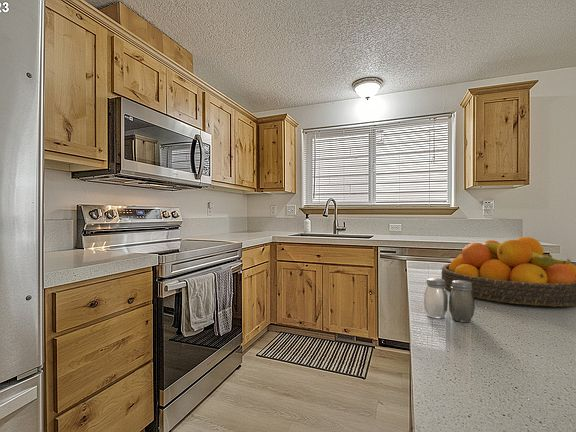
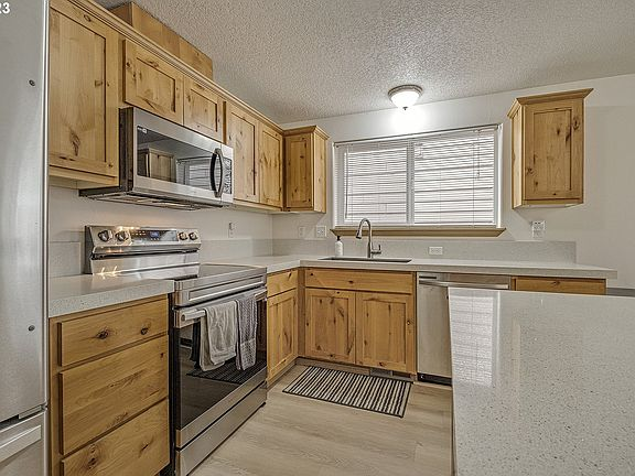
- salt and pepper shaker [423,277,476,323]
- fruit bowl [441,236,576,308]
